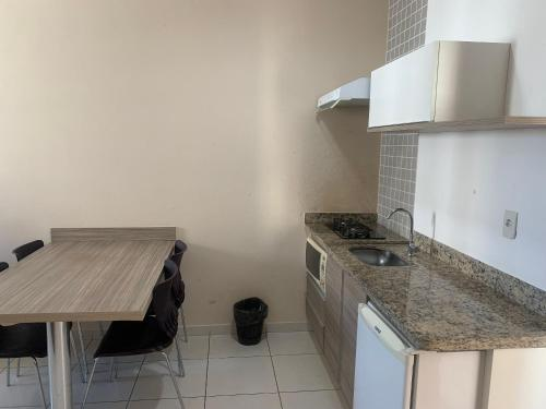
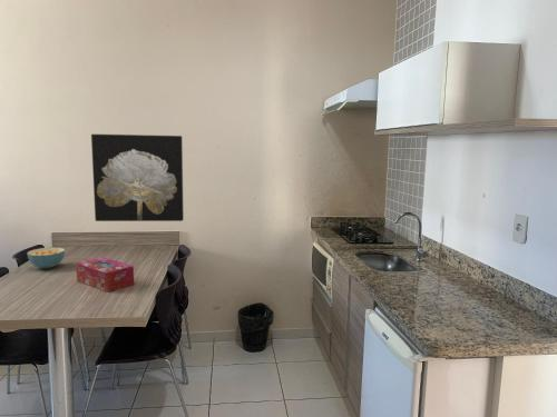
+ cereal bowl [26,247,66,269]
+ wall art [90,133,185,222]
+ tissue box [75,256,135,294]
